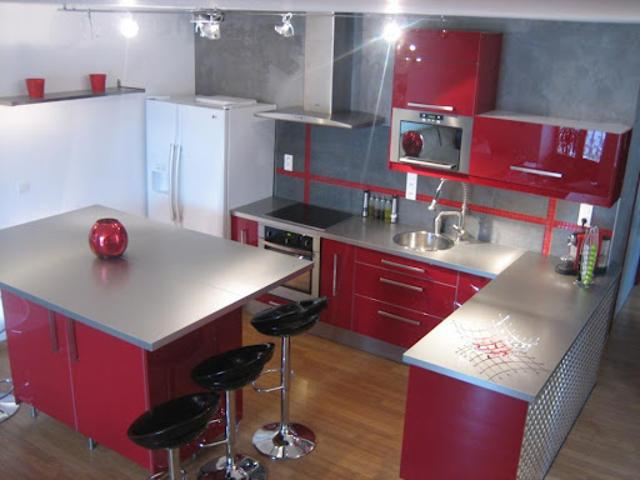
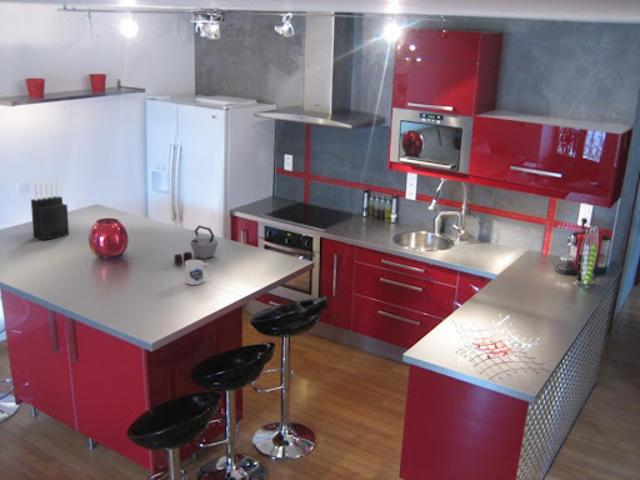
+ knife block [30,177,70,241]
+ mug [184,259,212,286]
+ kettle [173,224,219,265]
